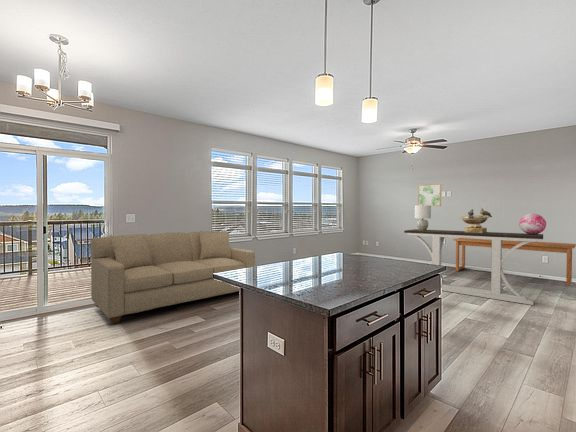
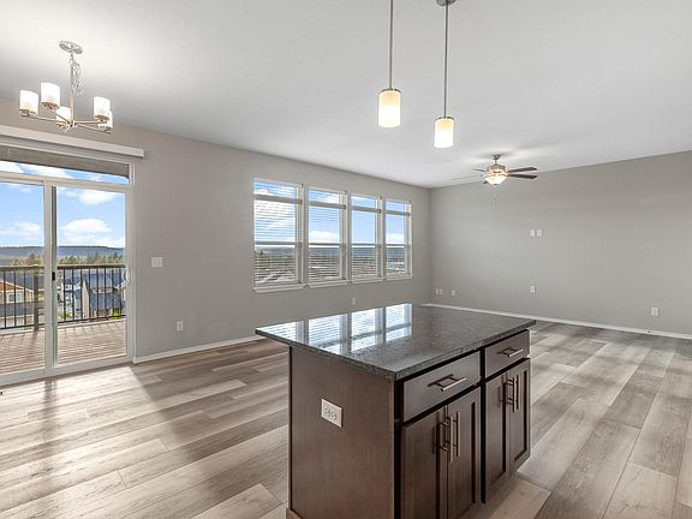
- dining table [403,228,544,306]
- lamp [414,205,432,231]
- sofa [90,230,256,325]
- wall art [417,183,442,207]
- birdbath [460,207,493,233]
- decorative globe [518,213,547,235]
- bench [452,238,576,287]
